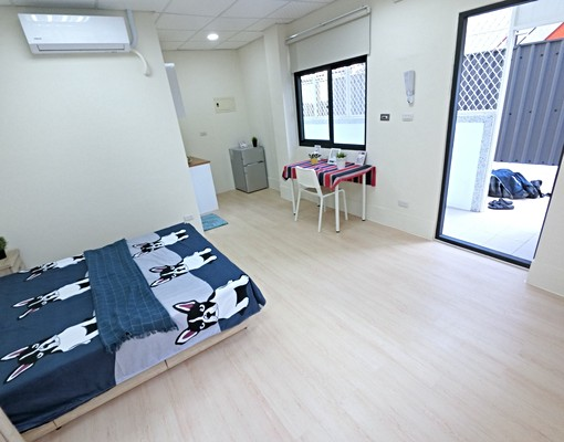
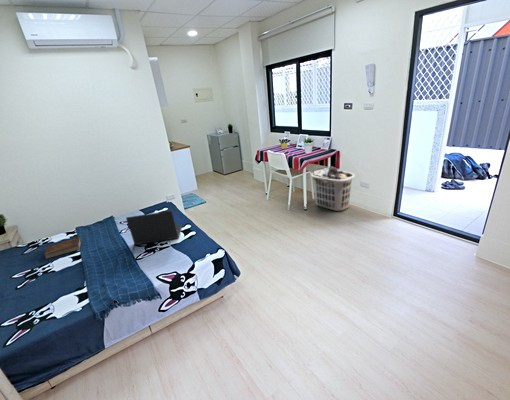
+ book [43,236,82,260]
+ clothes hamper [310,165,356,212]
+ laptop [125,210,183,246]
